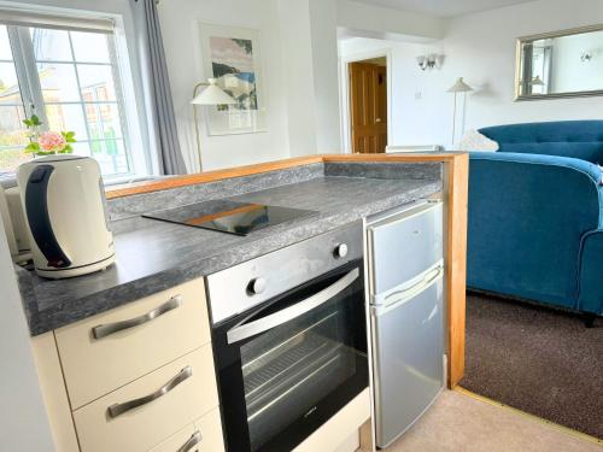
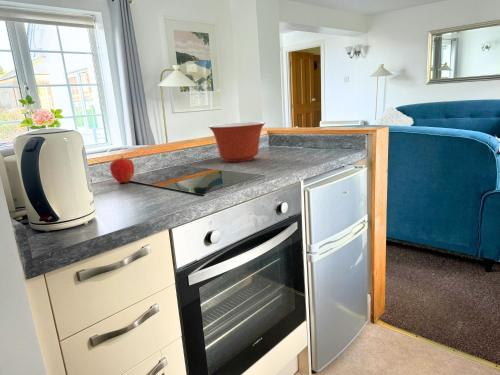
+ mixing bowl [208,121,266,163]
+ apple [109,154,135,184]
